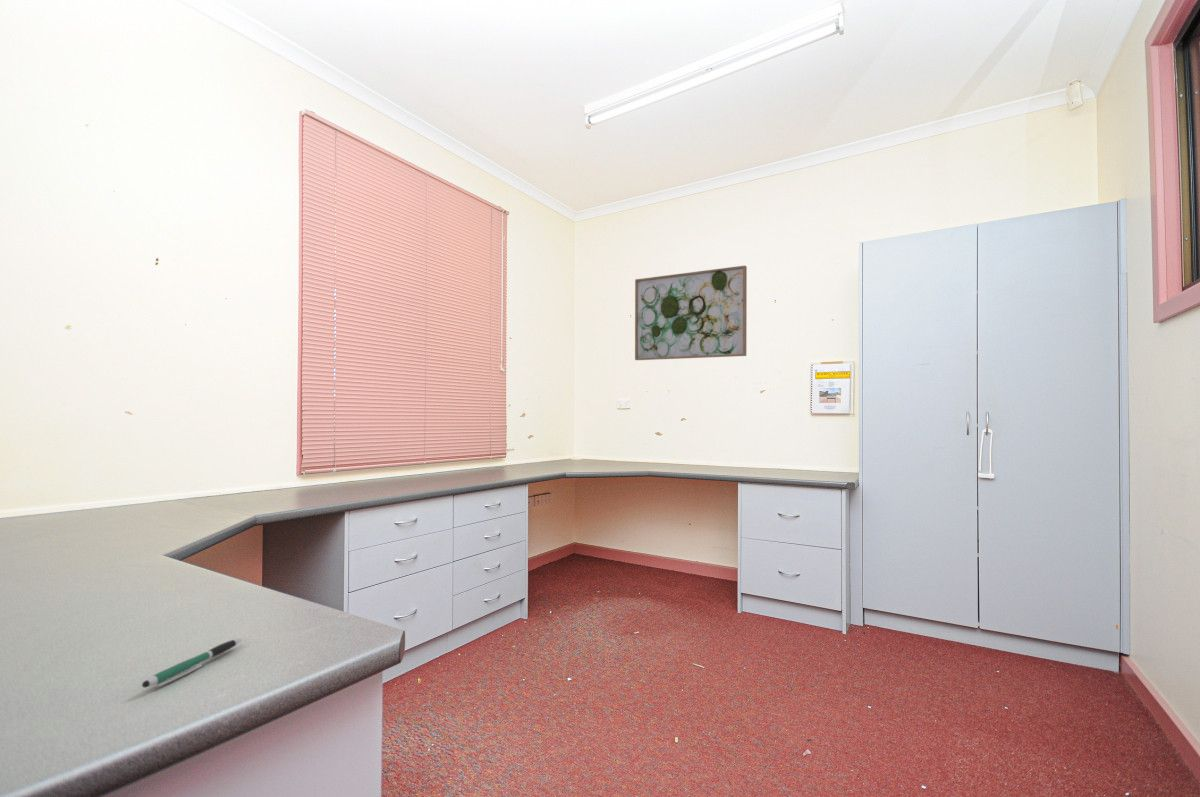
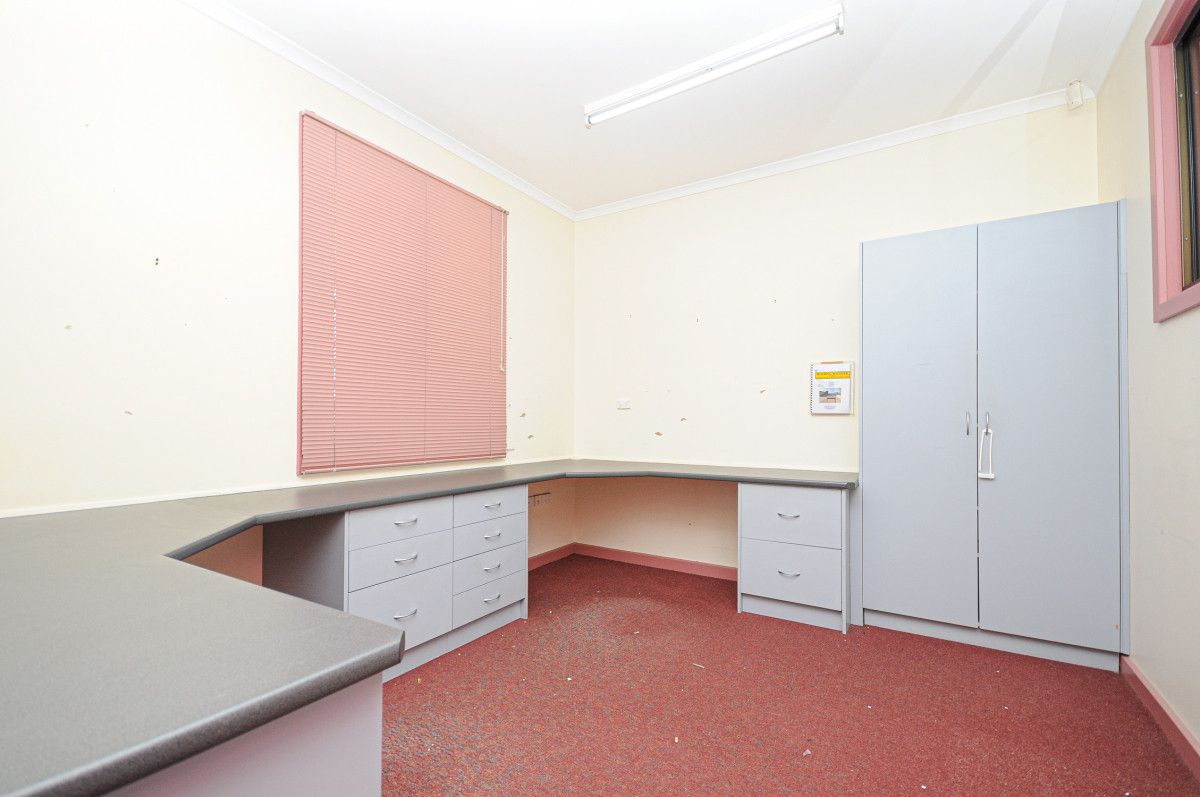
- pen [141,638,243,689]
- wall art [634,265,748,361]
